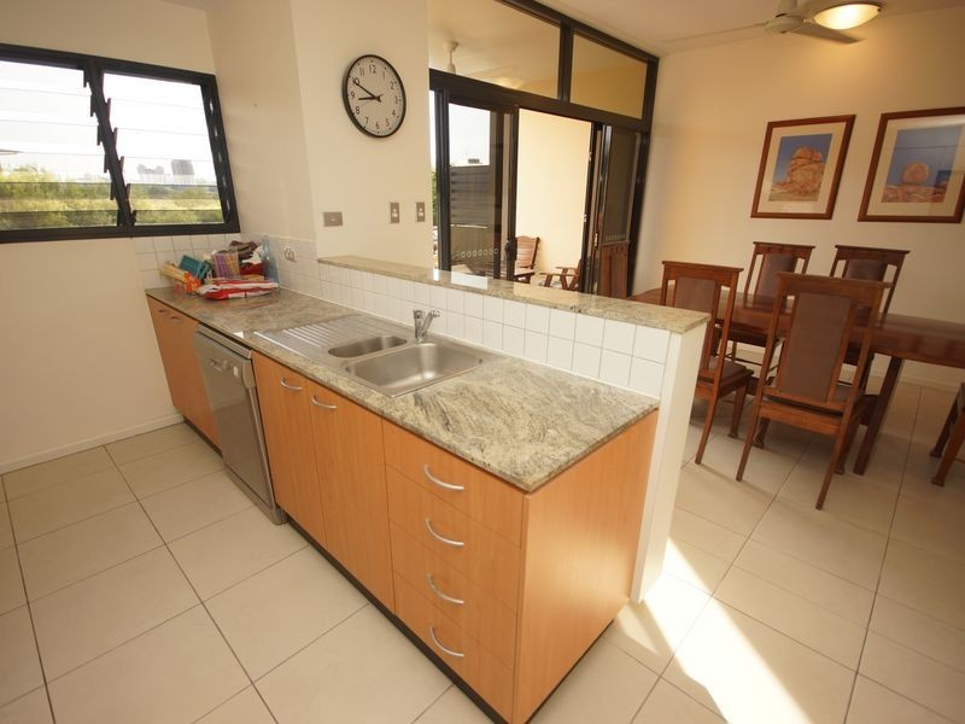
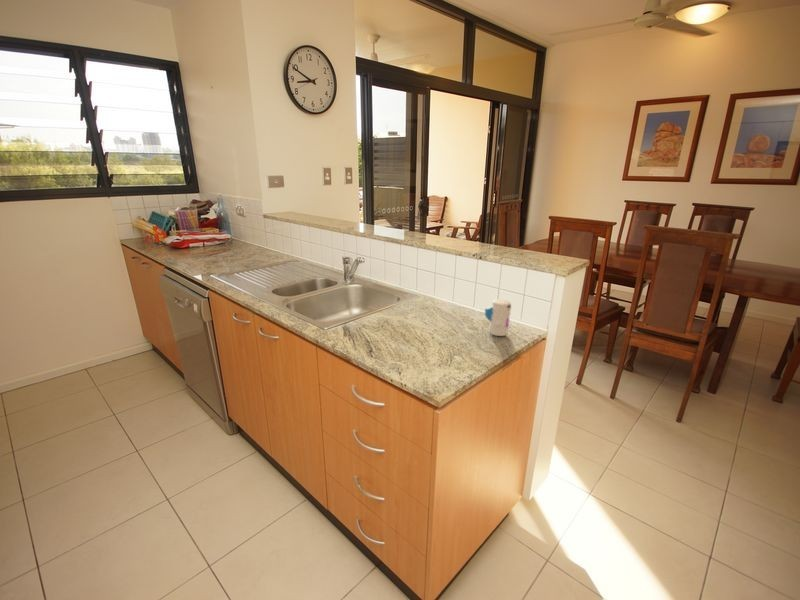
+ toy [484,298,512,337]
